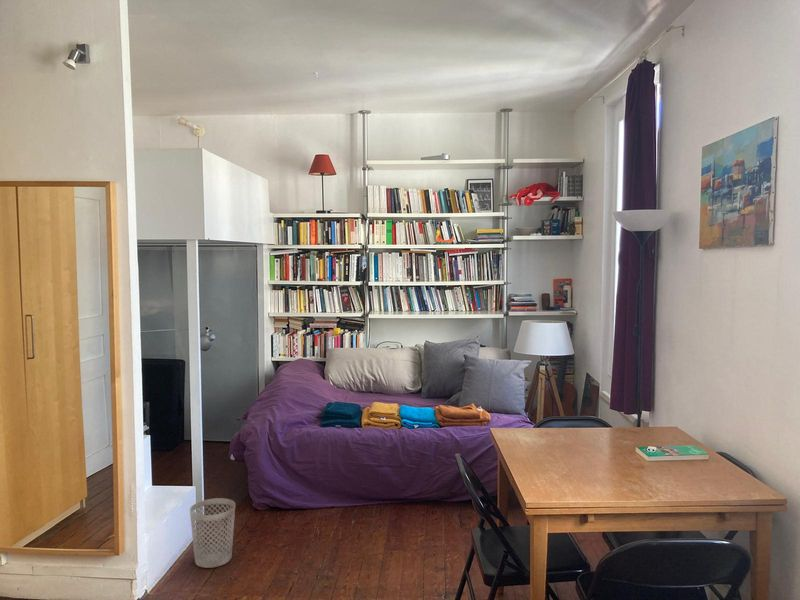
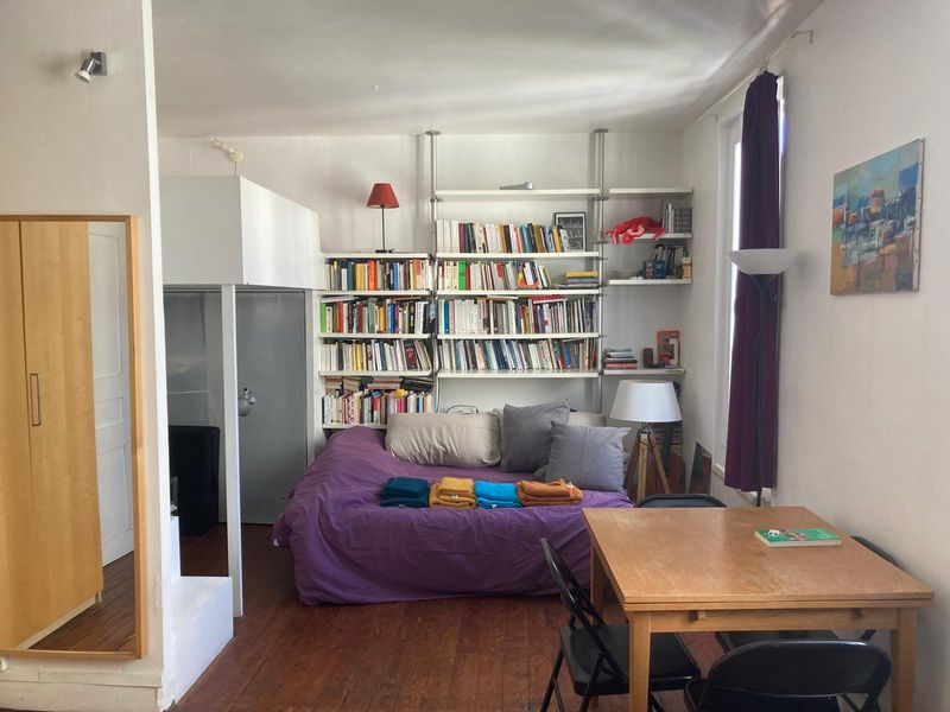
- wastebasket [189,497,236,569]
